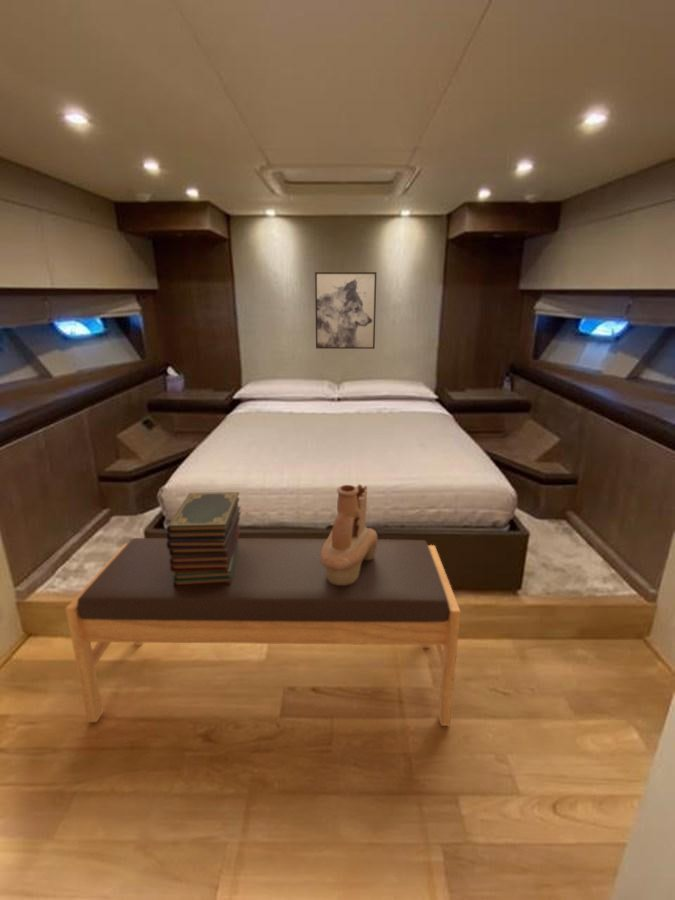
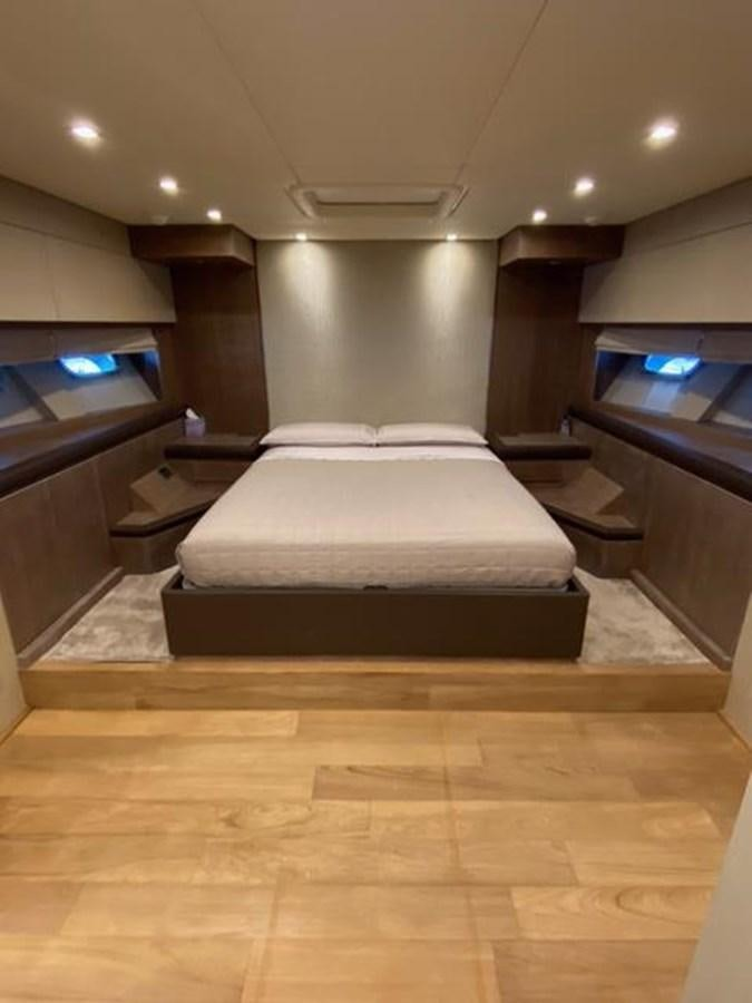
- book stack [165,491,242,588]
- wall art [314,271,377,350]
- bench [64,537,462,727]
- decorative vase [320,483,378,585]
